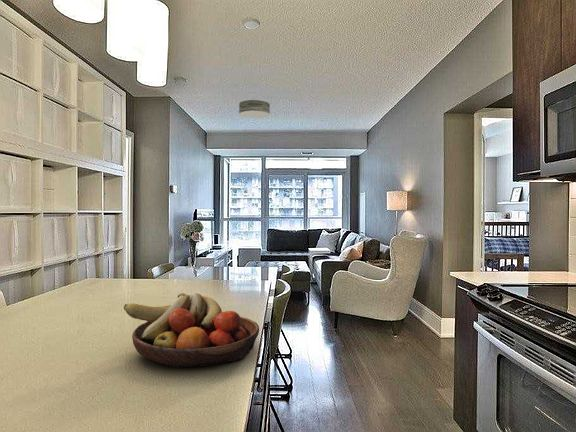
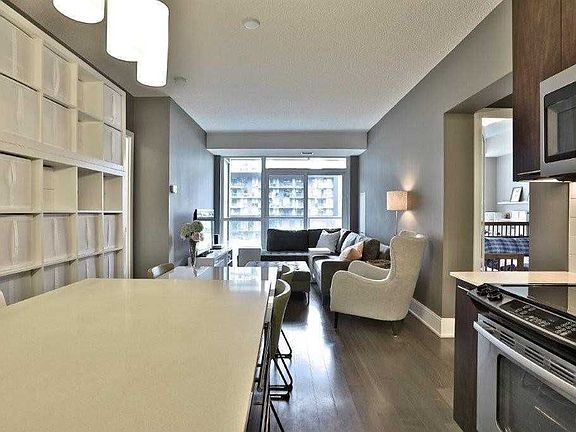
- fruit bowl [123,292,260,369]
- ceiling light [238,99,271,119]
